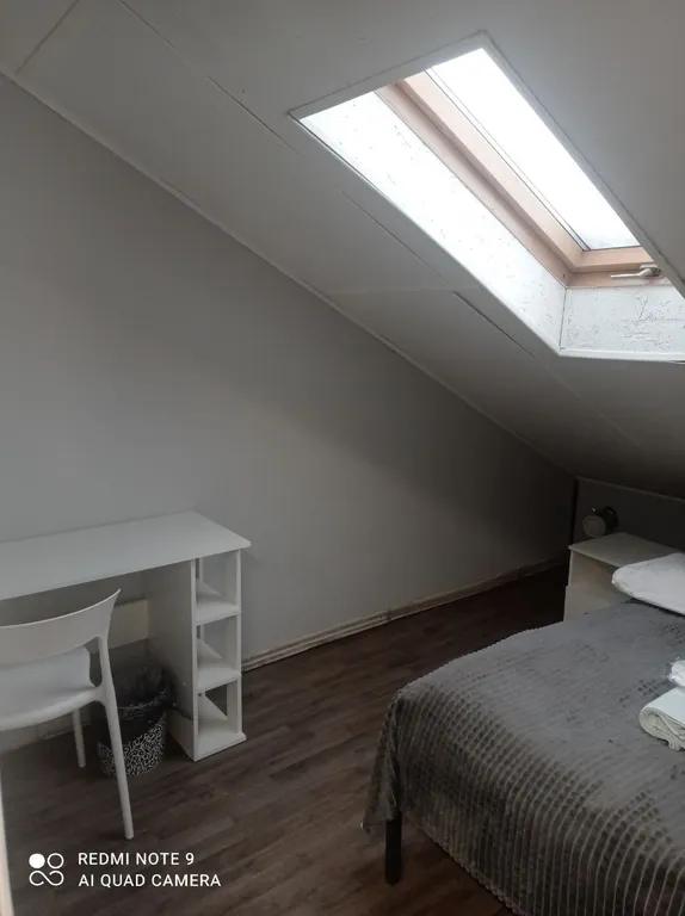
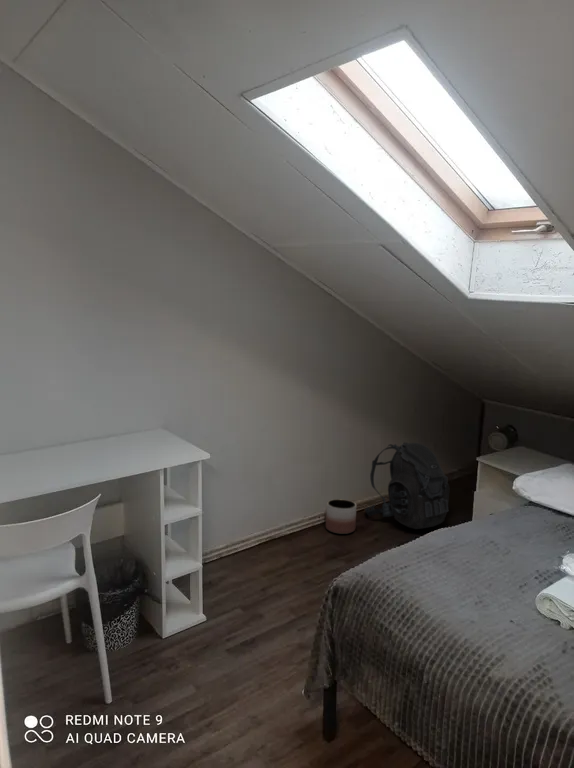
+ planter [325,498,357,535]
+ backpack [364,441,451,530]
